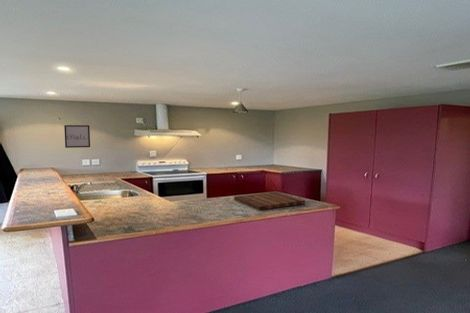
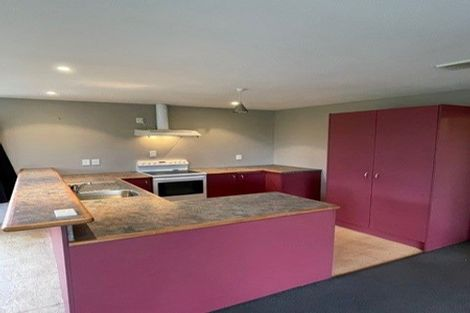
- wall art [63,124,91,149]
- cutting board [233,191,306,211]
